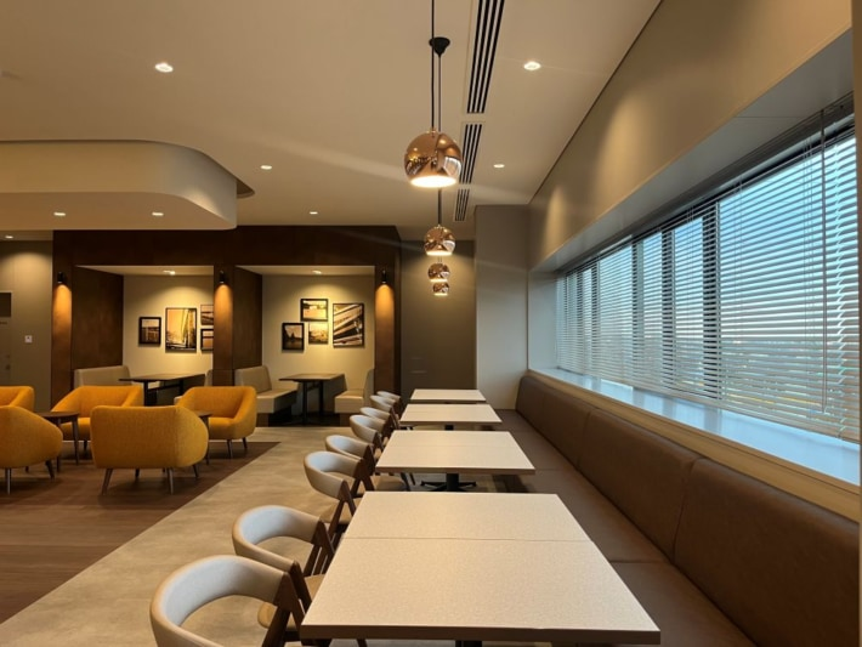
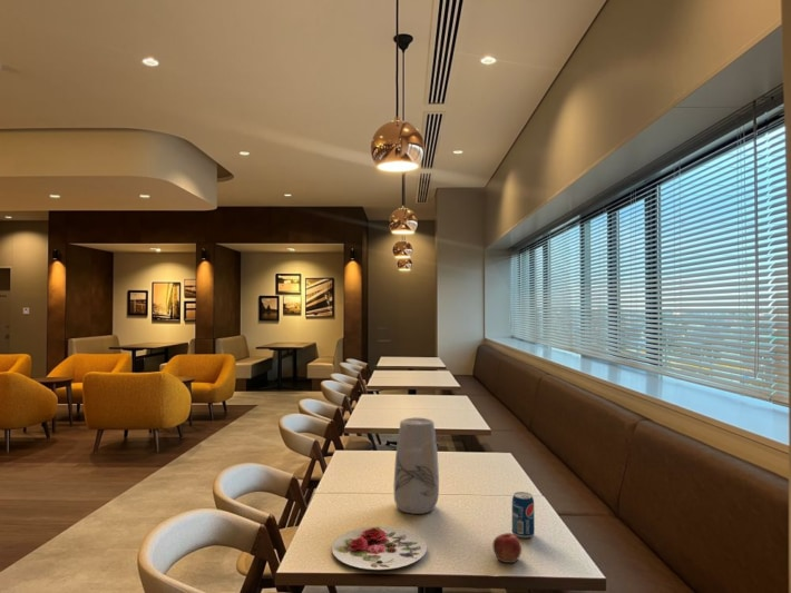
+ plate [331,525,428,571]
+ vase [392,417,440,515]
+ beverage can [511,491,536,540]
+ apple [491,532,523,564]
